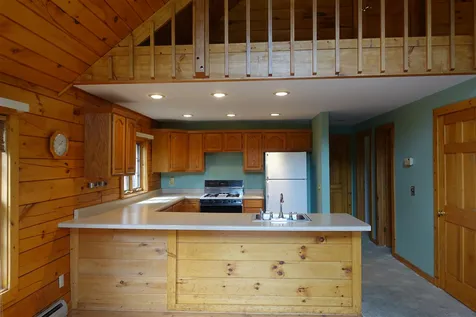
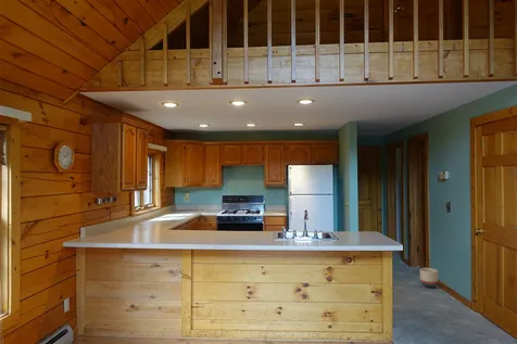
+ planter [419,267,439,289]
